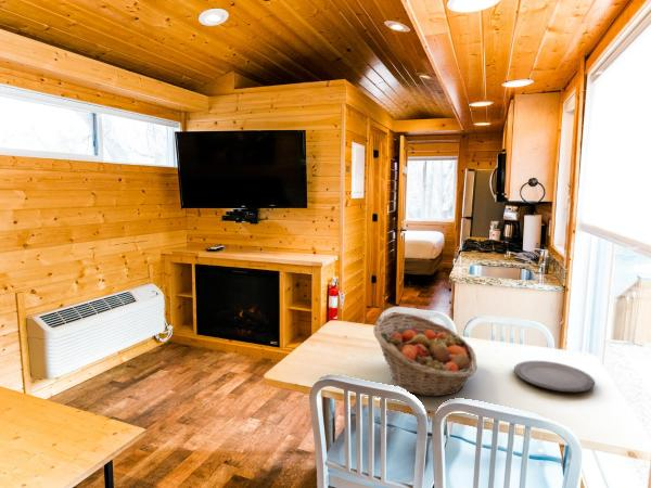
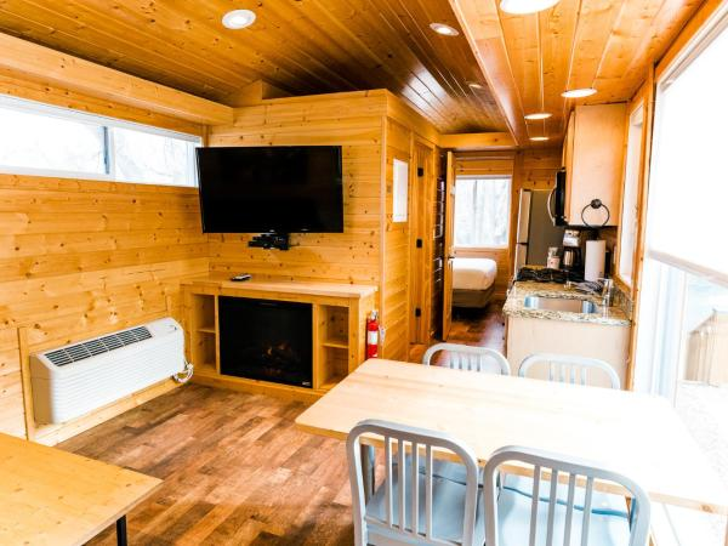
- fruit basket [372,312,477,397]
- plate [513,360,596,393]
